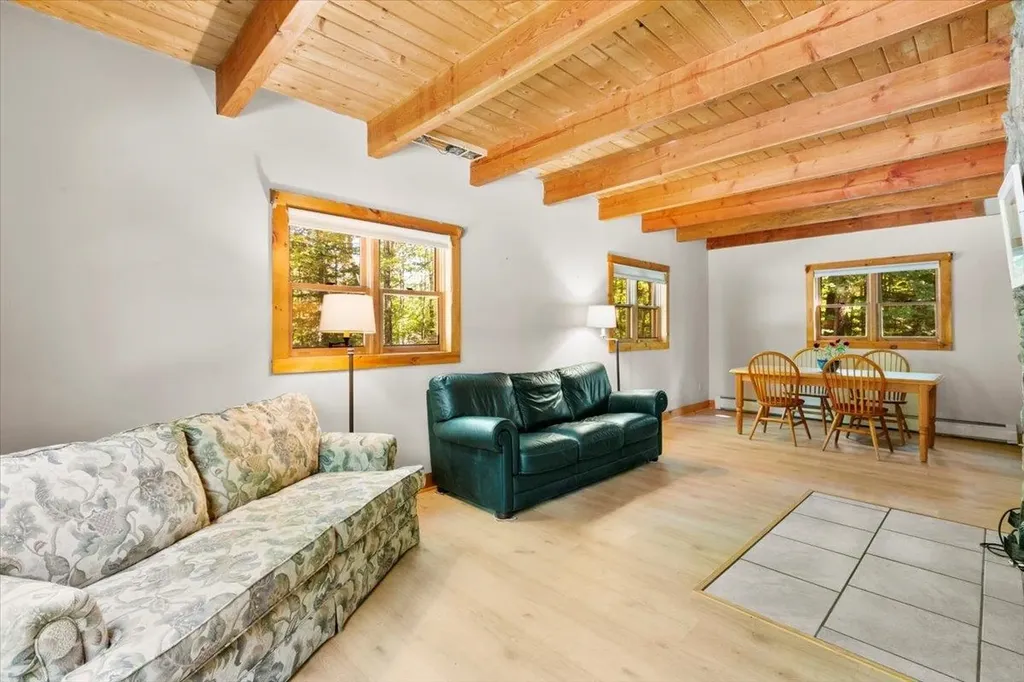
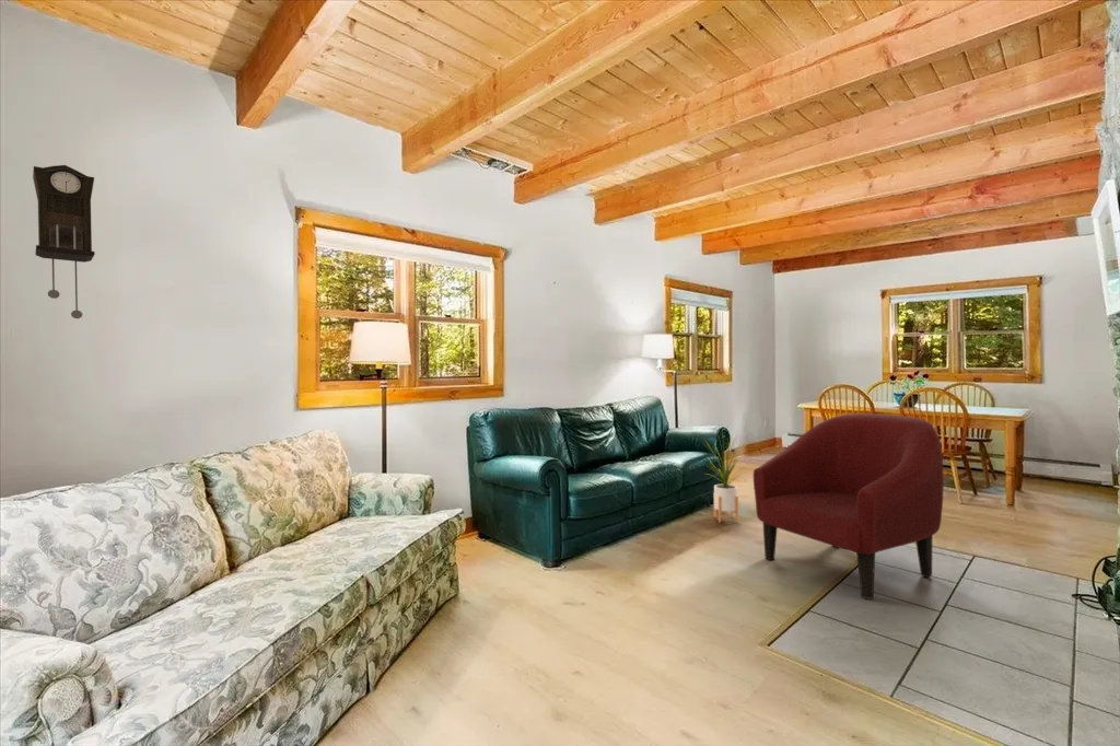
+ house plant [703,431,749,524]
+ pendulum clock [32,164,96,319]
+ armchair [752,412,945,601]
